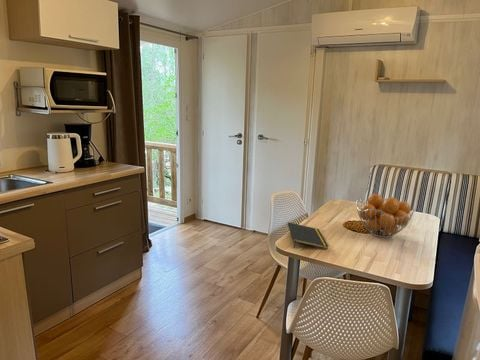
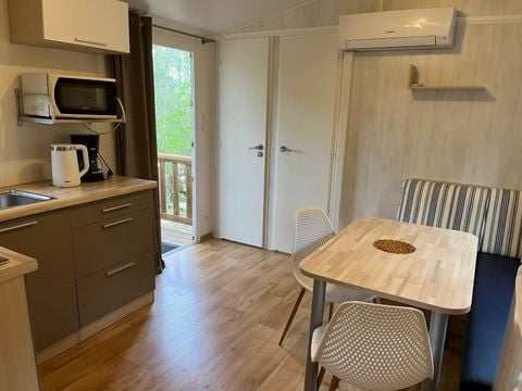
- fruit basket [356,193,416,239]
- notepad [287,221,330,250]
